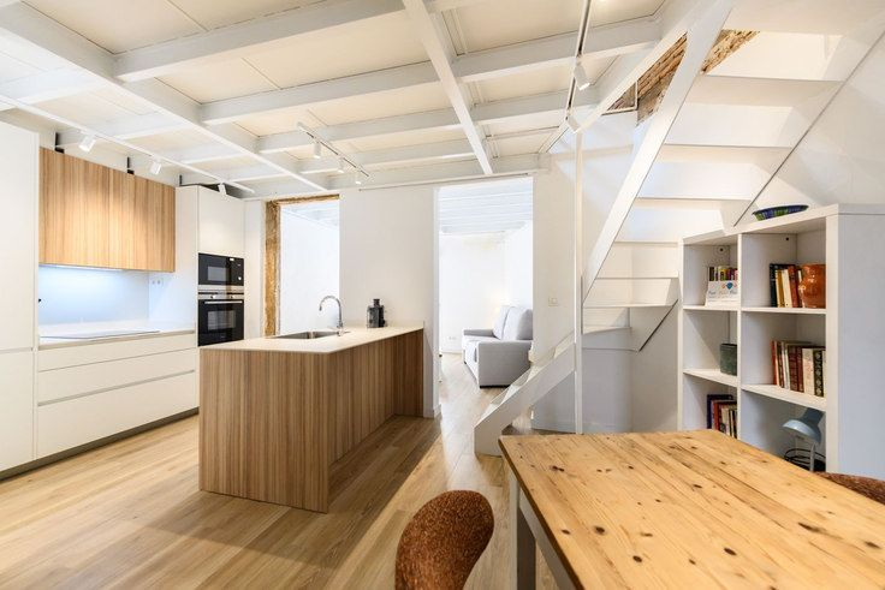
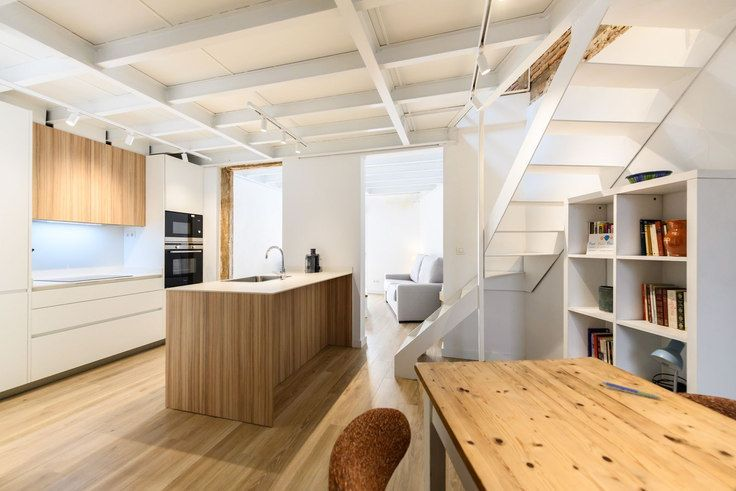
+ pen [601,381,661,400]
